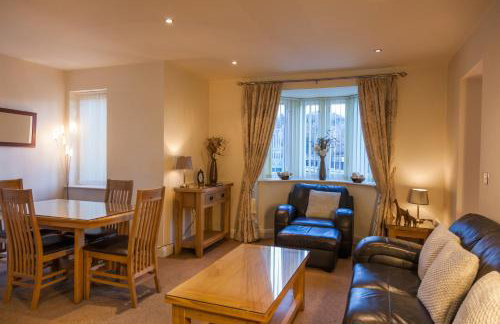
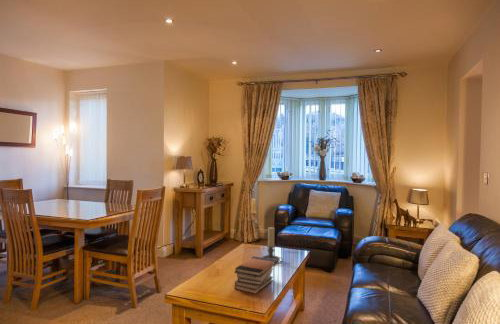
+ candle holder [261,226,284,263]
+ book stack [233,255,277,295]
